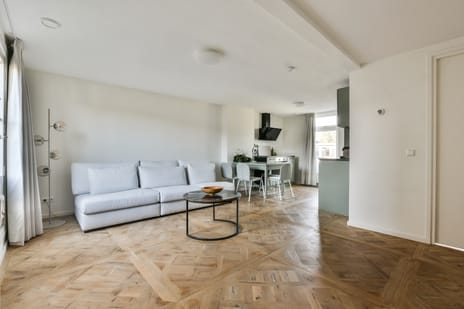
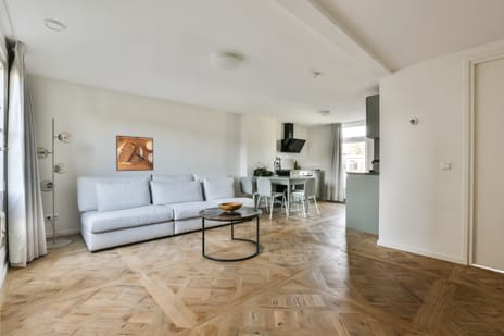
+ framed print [115,135,154,172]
